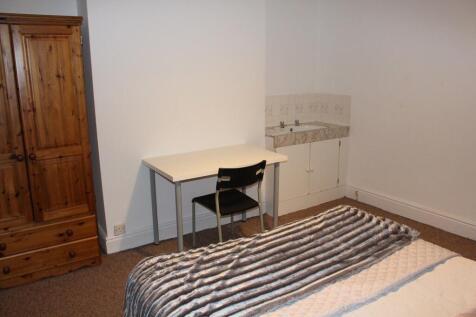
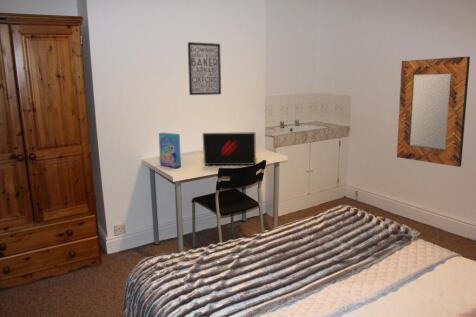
+ wall art [187,41,222,96]
+ laptop [202,131,257,166]
+ cereal box [158,132,182,169]
+ home mirror [396,55,471,168]
